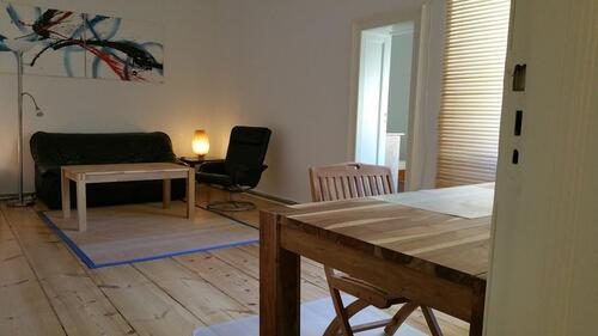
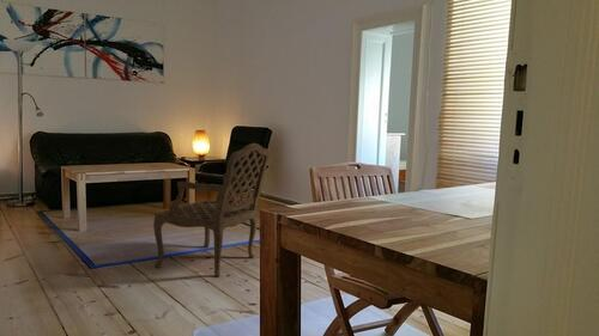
+ armchair [152,142,271,277]
